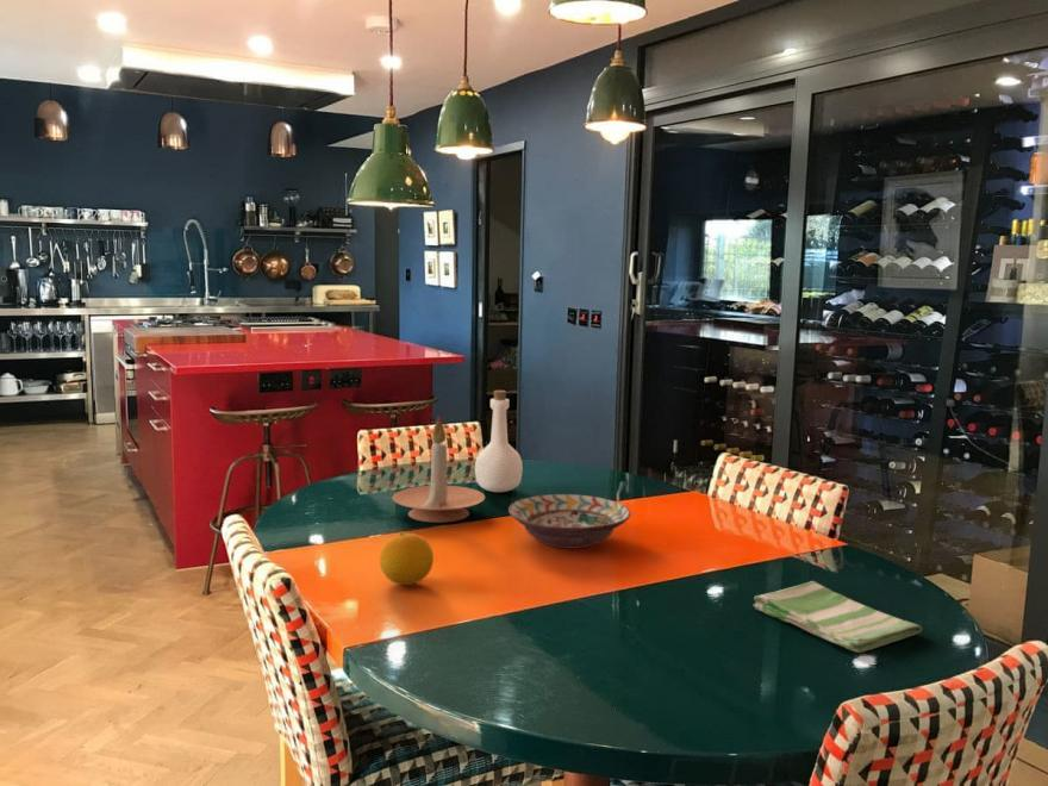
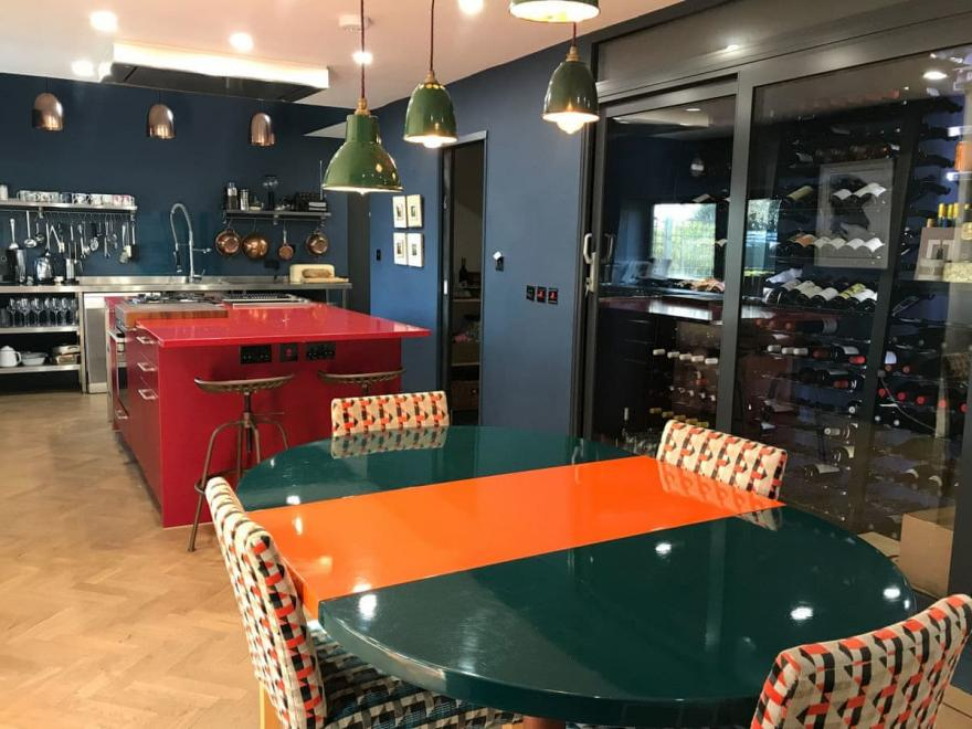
- decorative bowl [507,493,632,549]
- bottle [474,389,524,493]
- candle holder [392,414,486,524]
- fruit [379,531,435,586]
- dish towel [751,580,923,654]
